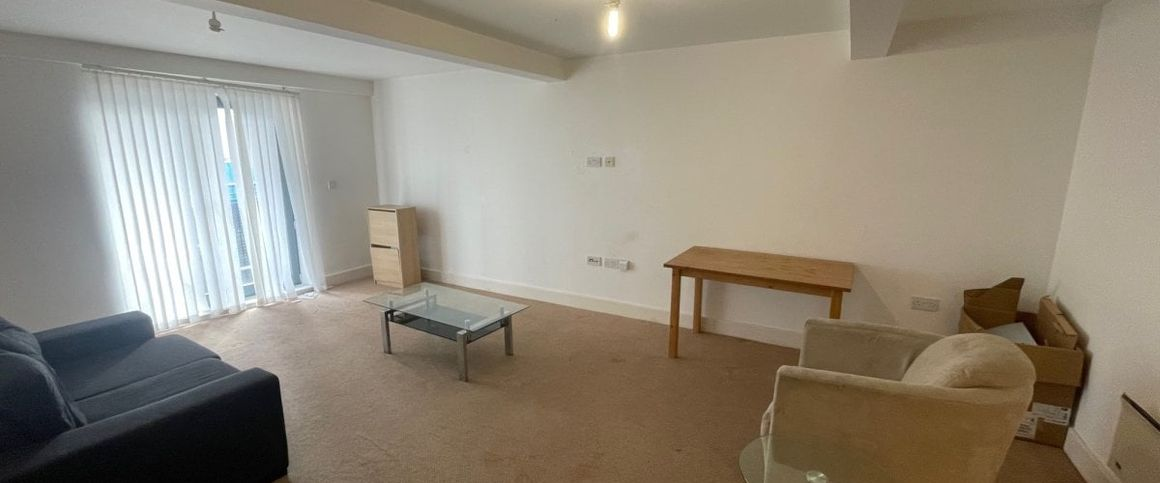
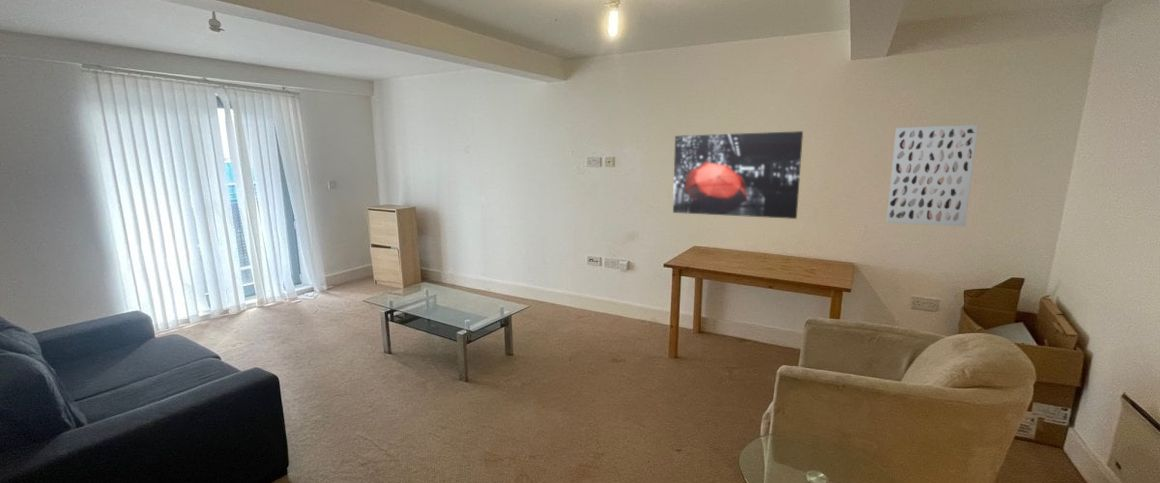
+ wall art [886,124,979,227]
+ wall art [672,130,804,220]
